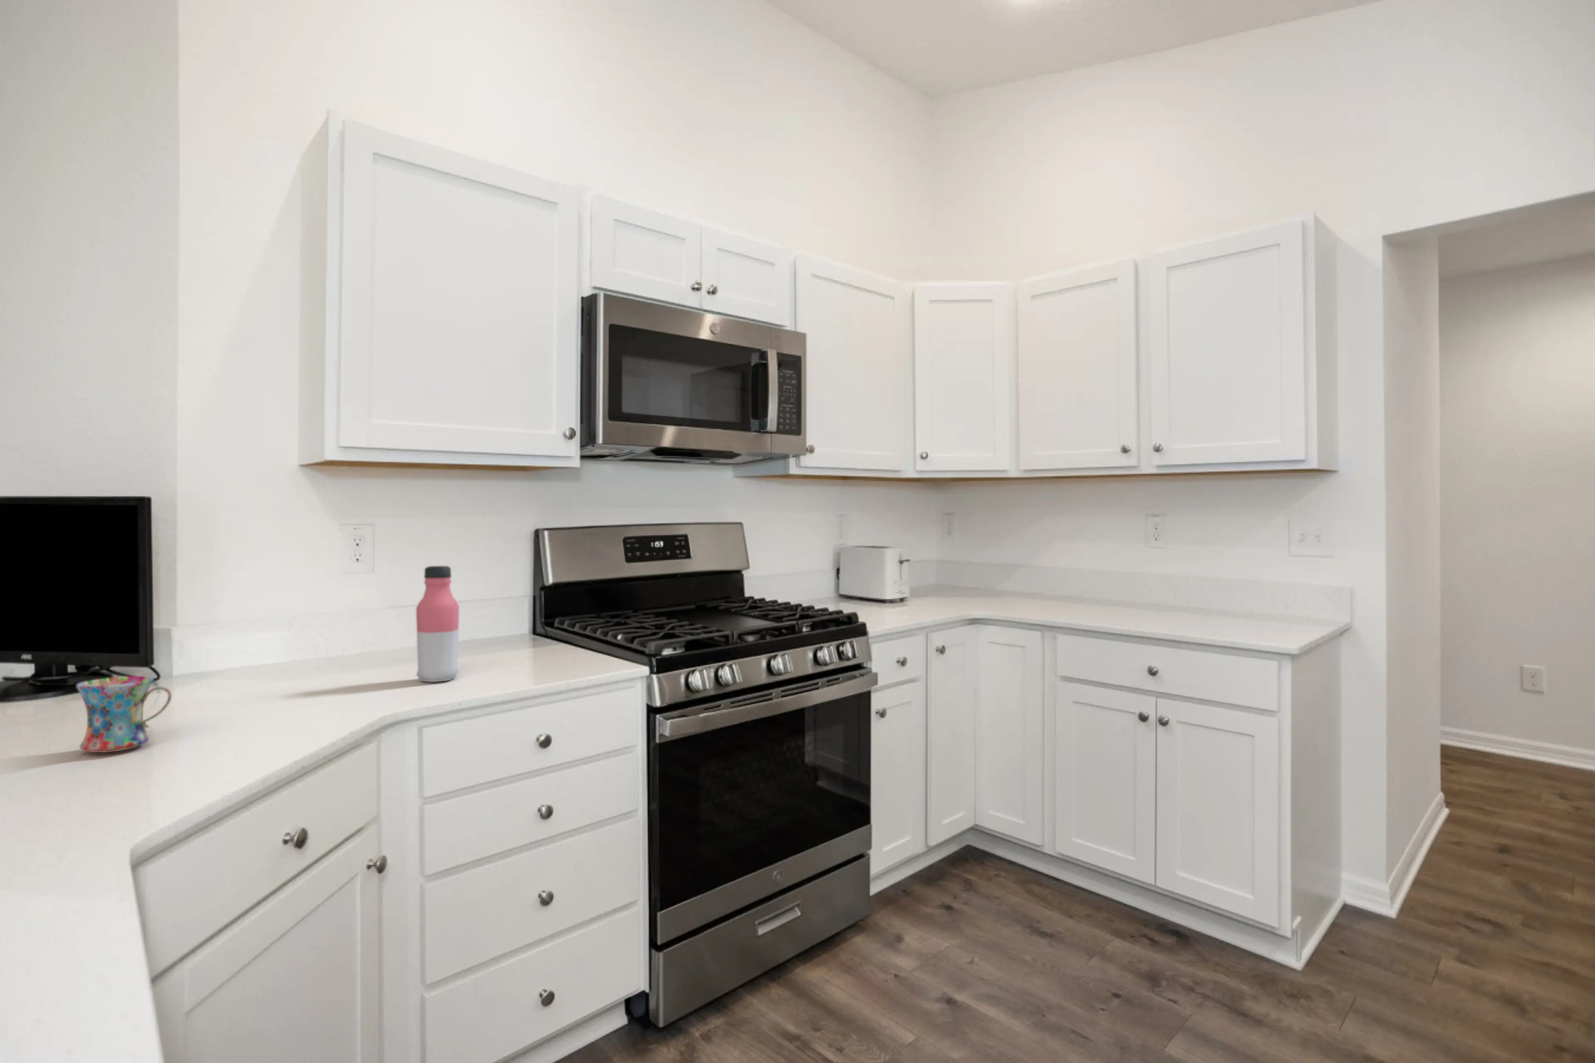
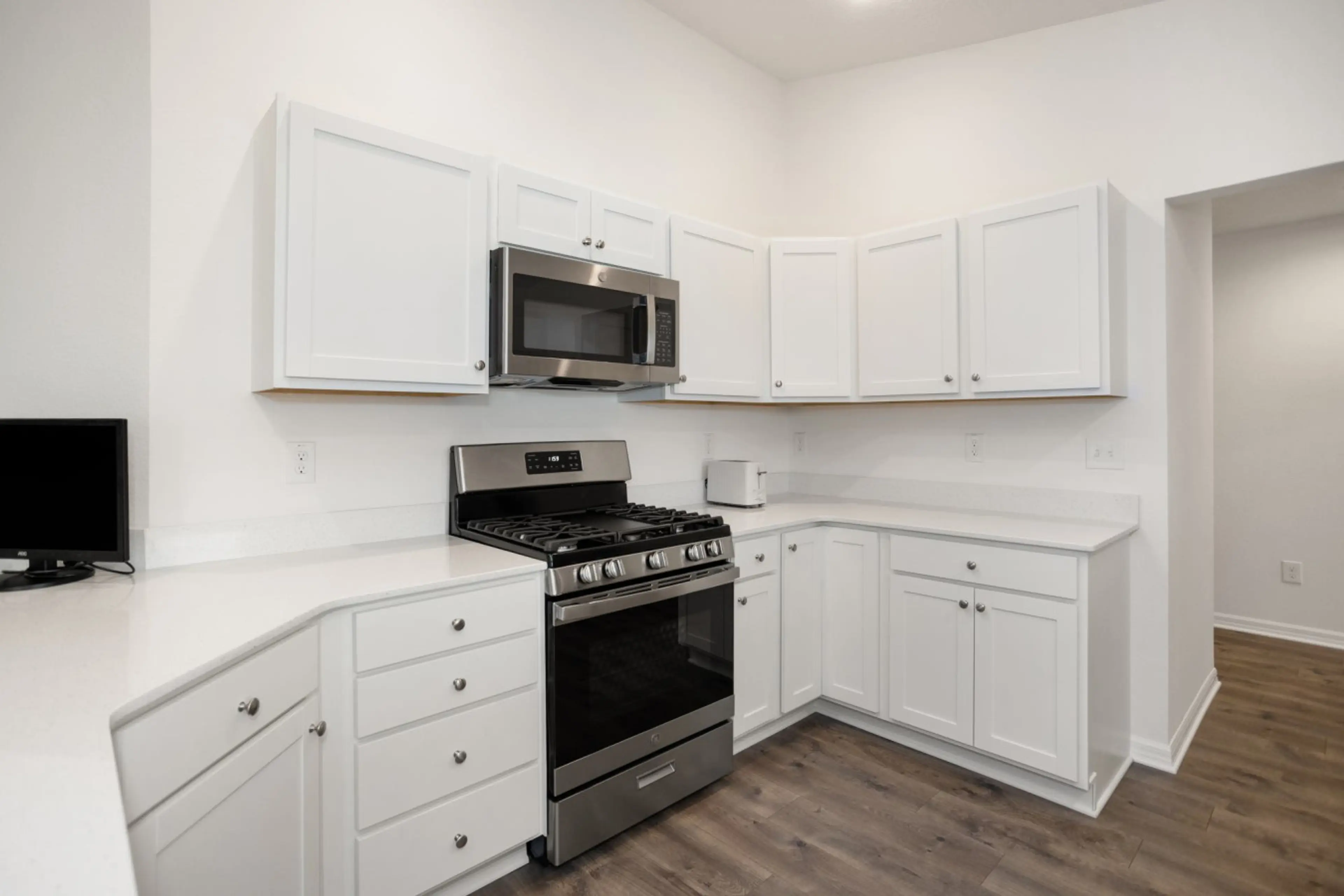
- mug [76,675,172,753]
- water bottle [415,566,459,682]
